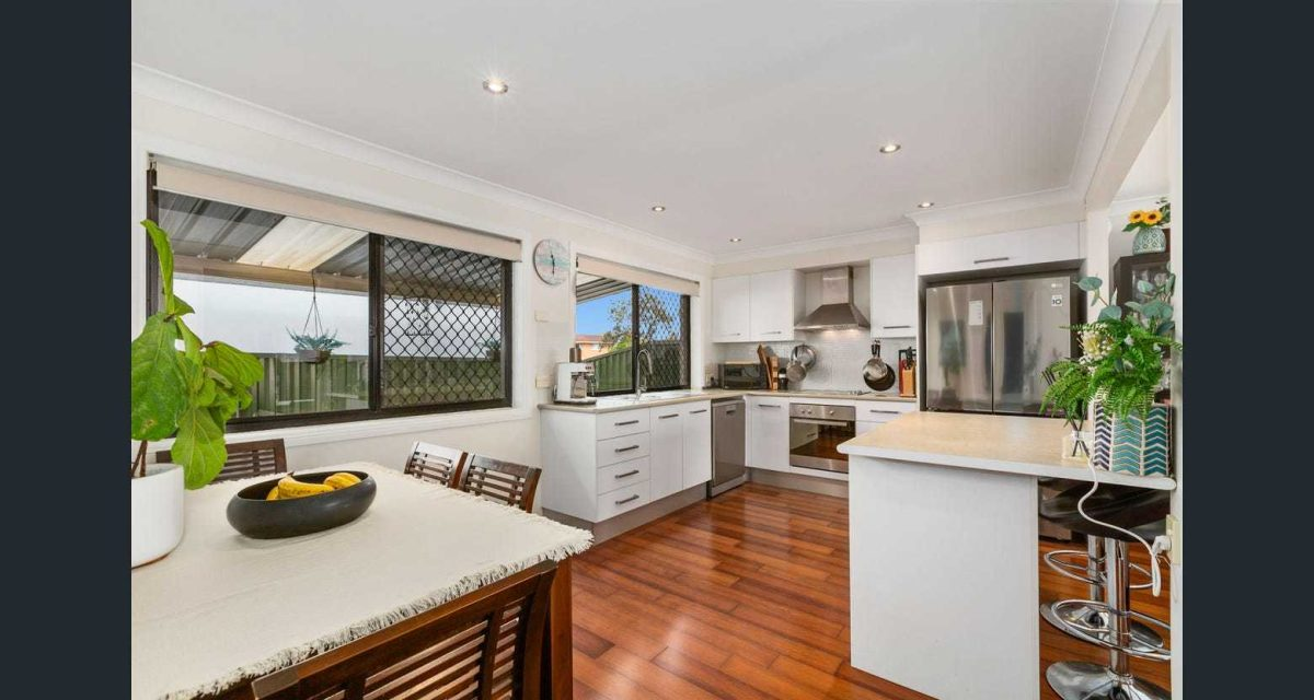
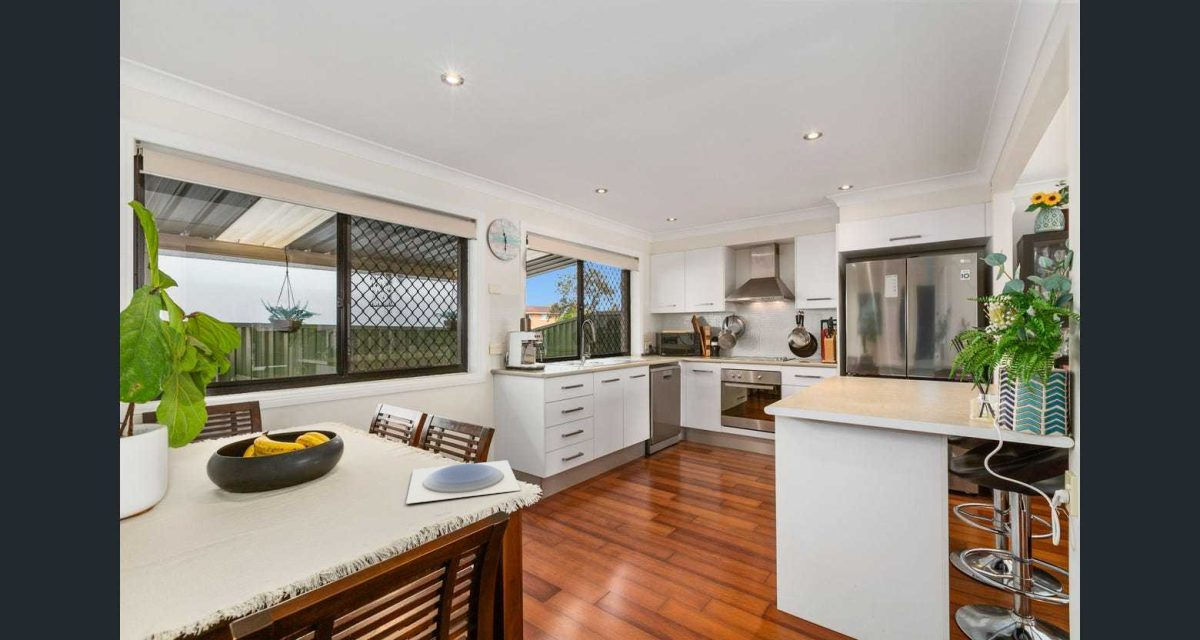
+ plate [405,459,522,505]
